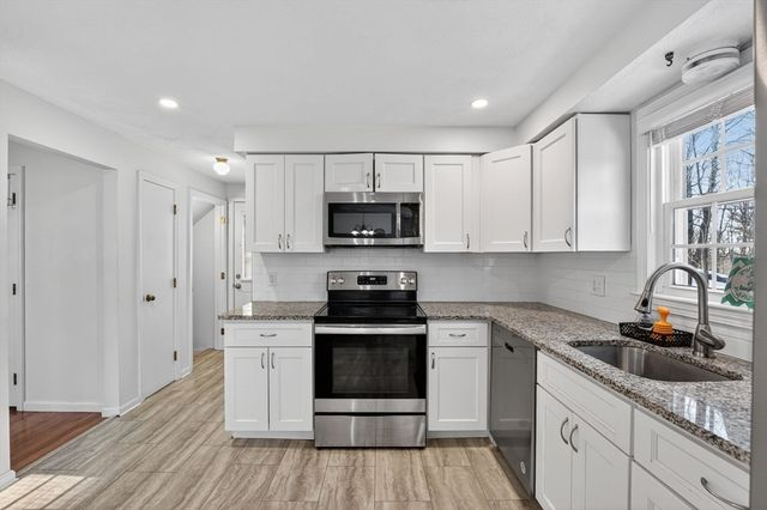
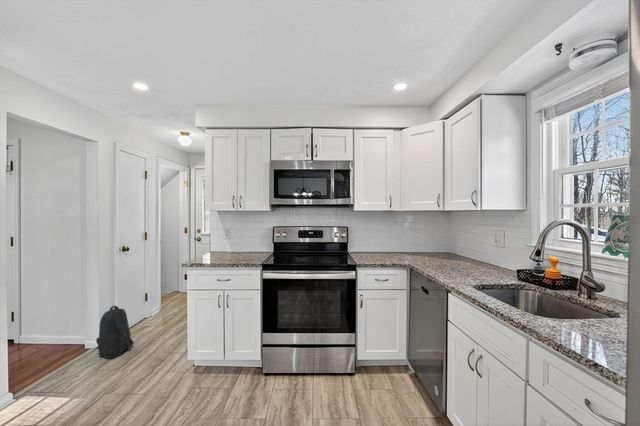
+ backpack [95,305,135,360]
